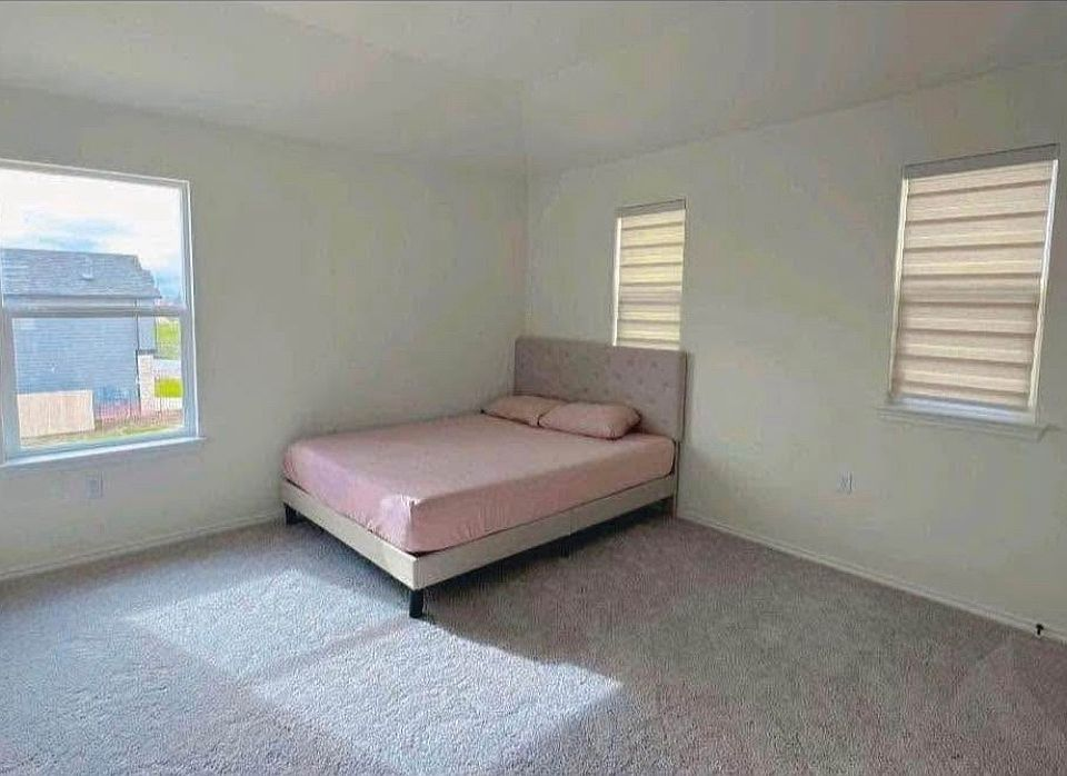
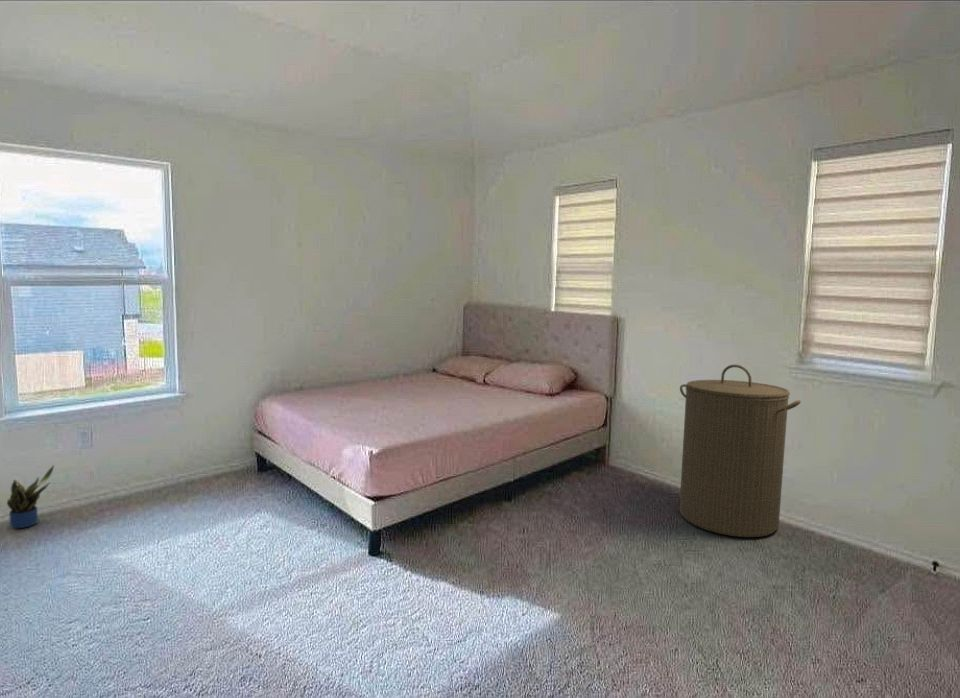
+ potted plant [6,464,55,529]
+ laundry hamper [678,364,802,538]
